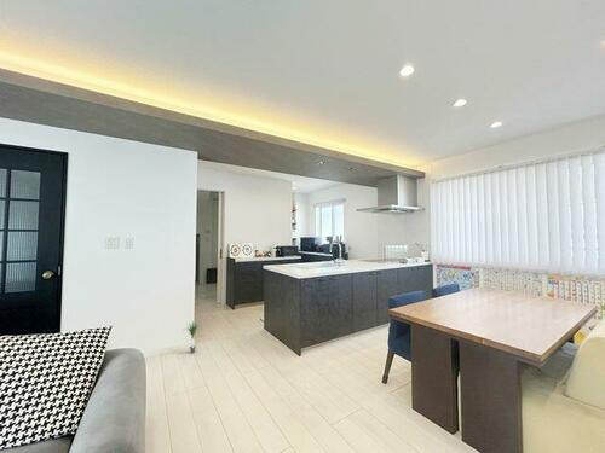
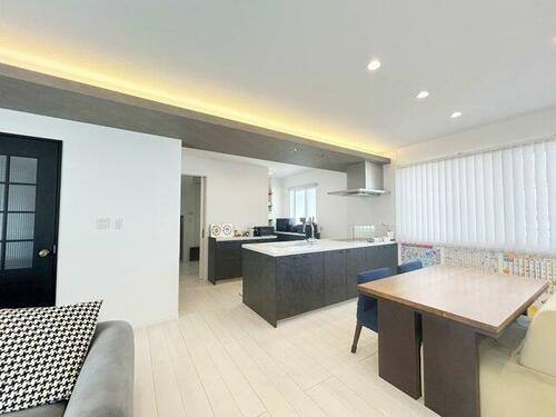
- potted plant [182,320,203,354]
